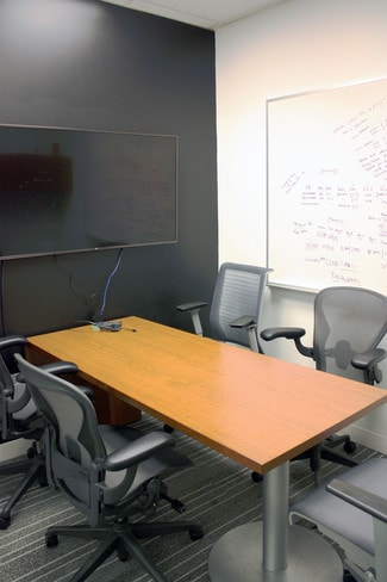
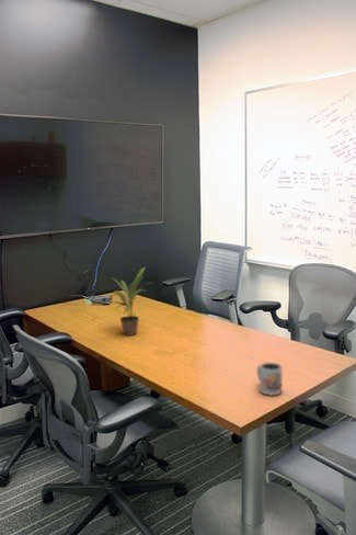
+ potted plant [110,266,151,337]
+ mug [256,362,284,397]
